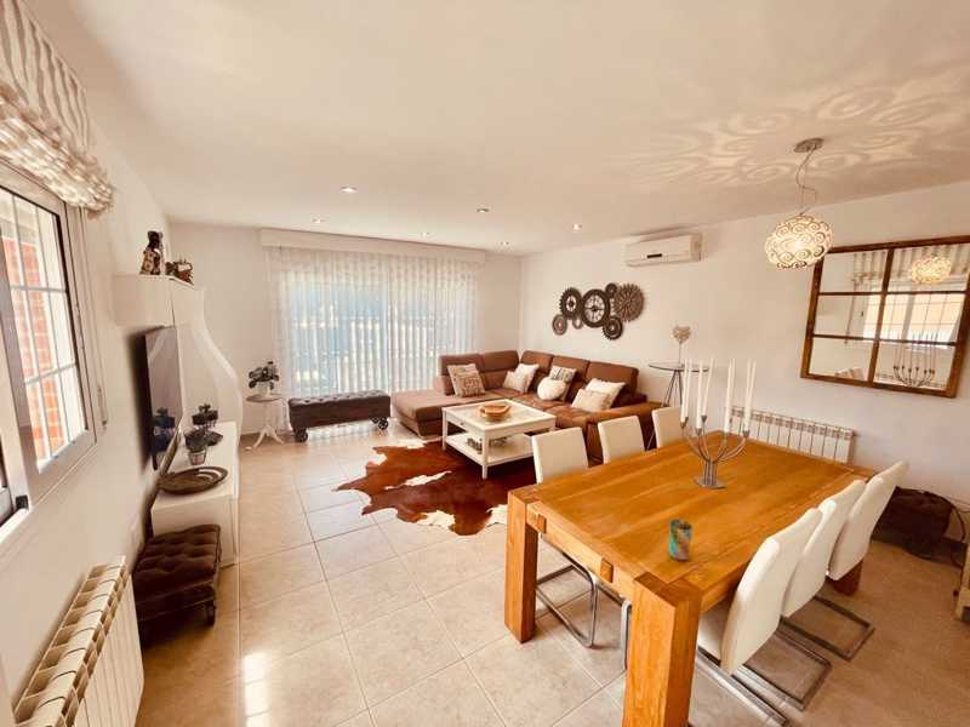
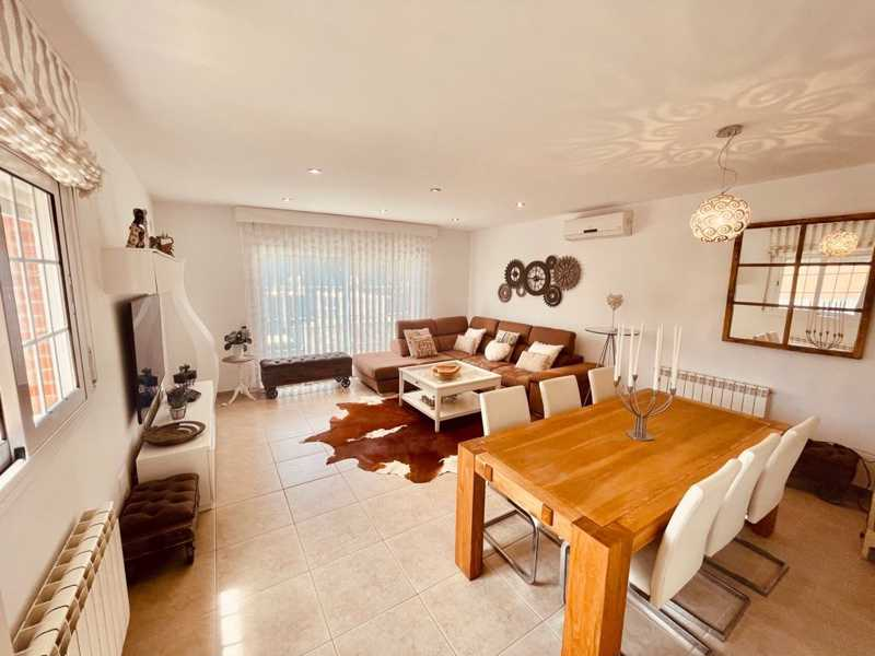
- cup [668,519,694,562]
